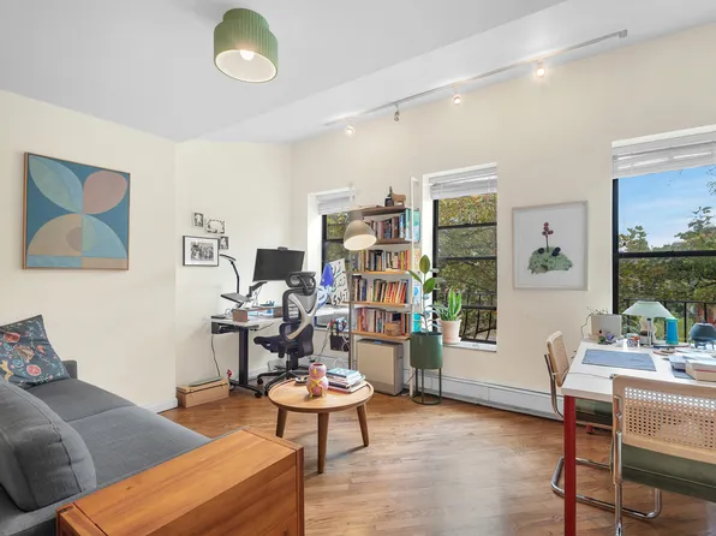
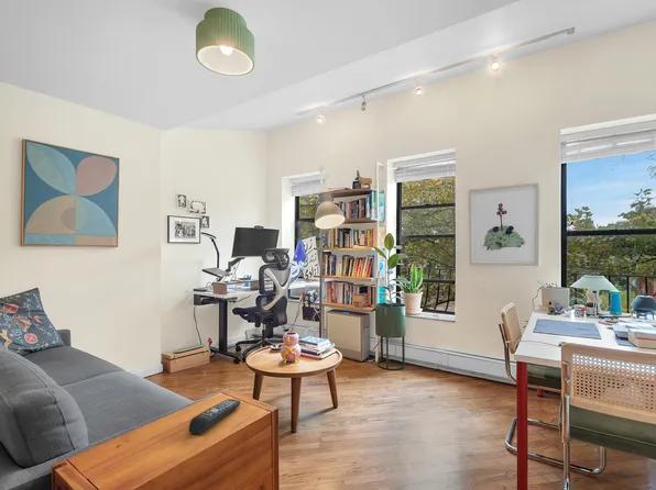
+ remote control [188,398,242,435]
